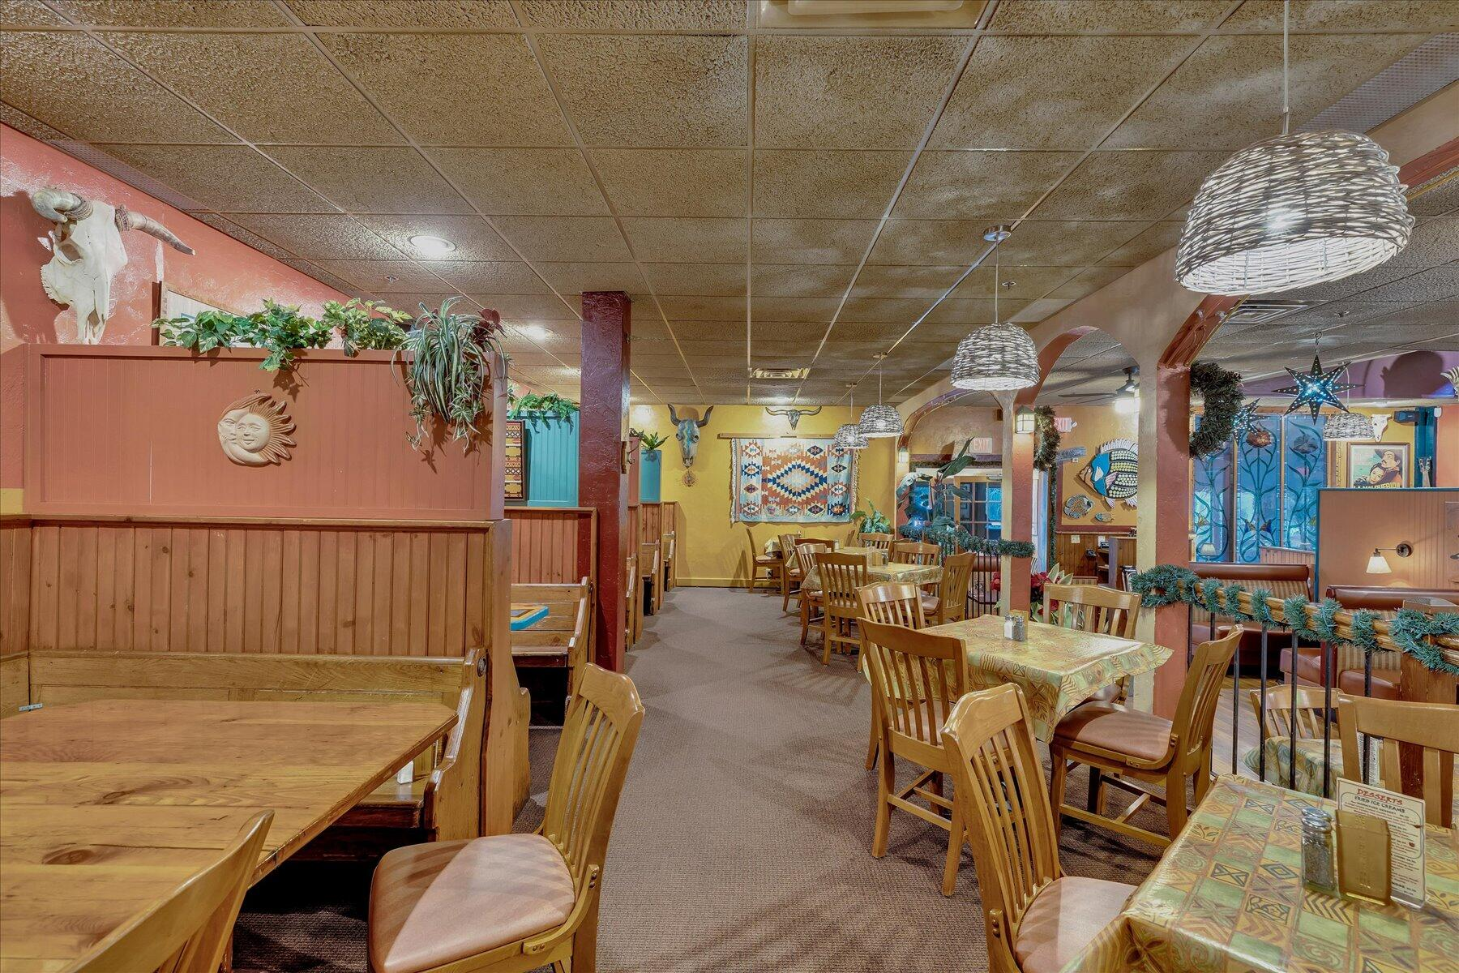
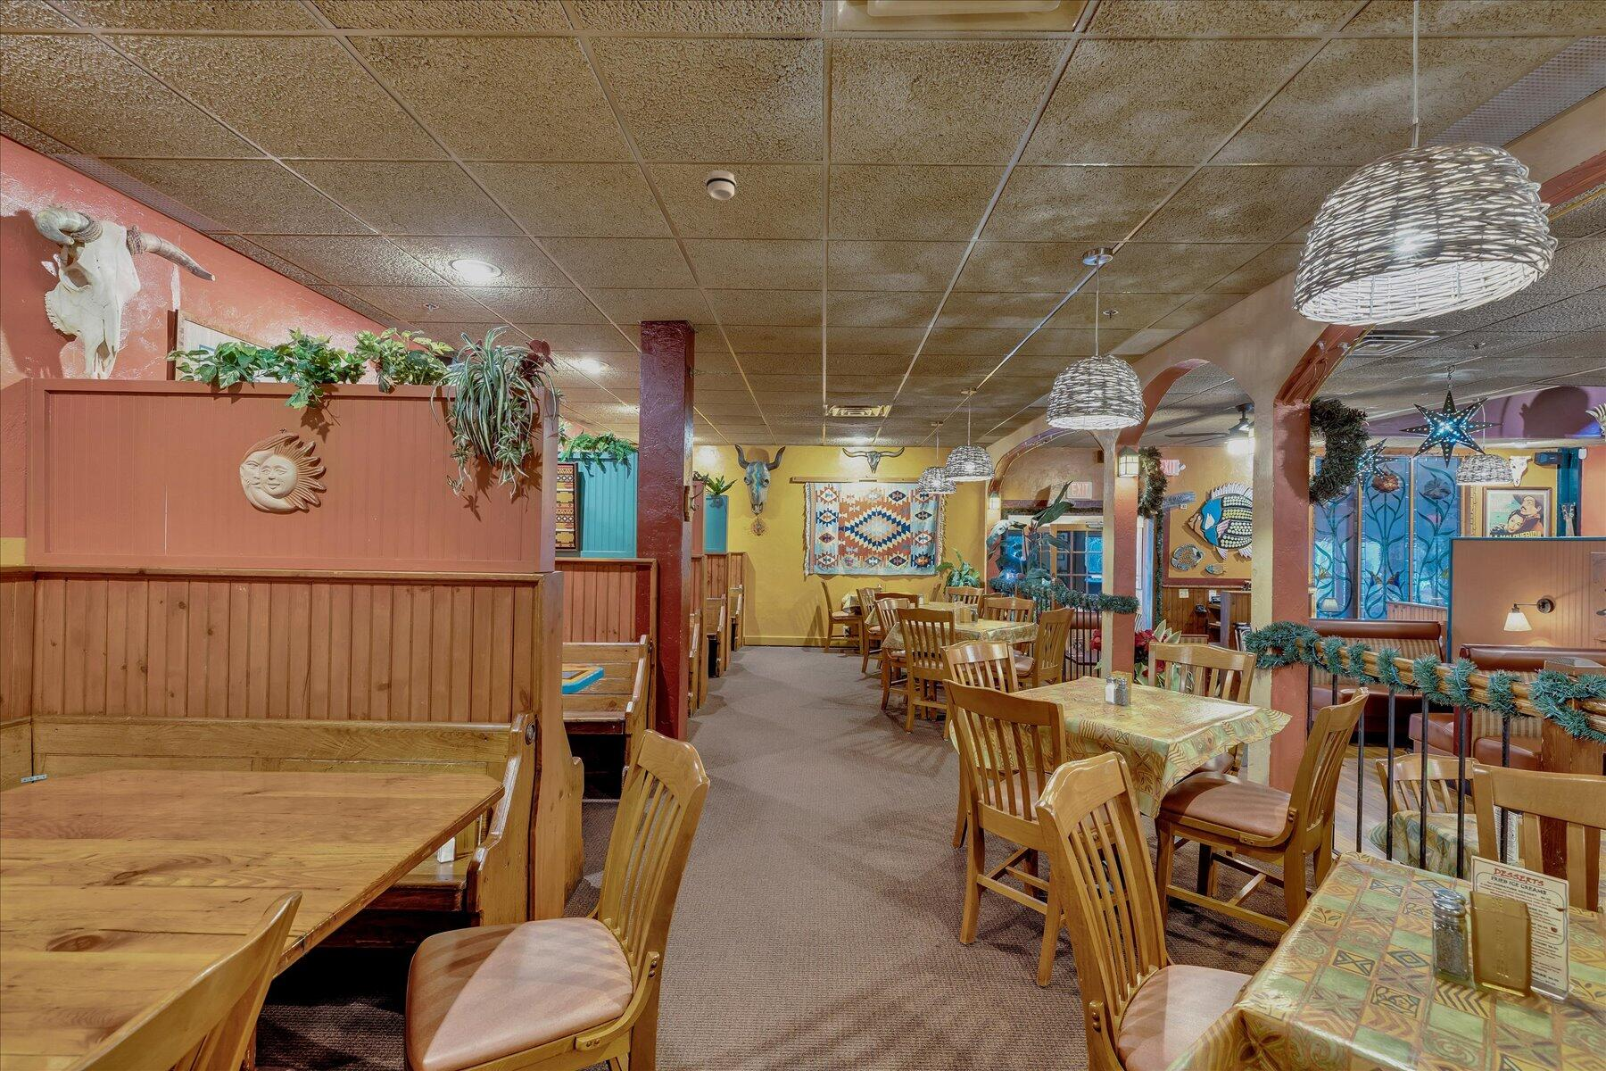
+ smoke detector [705,170,737,201]
